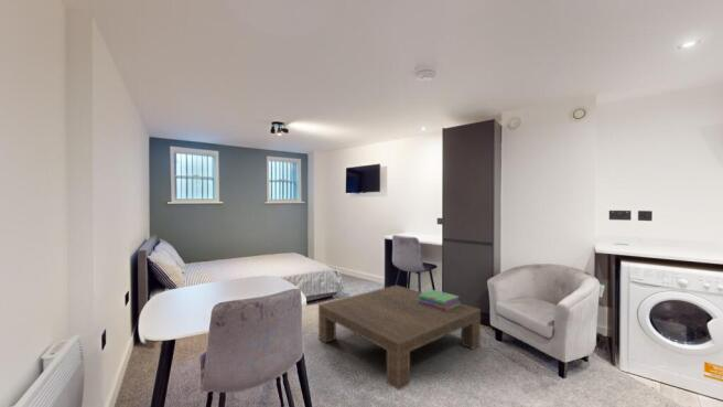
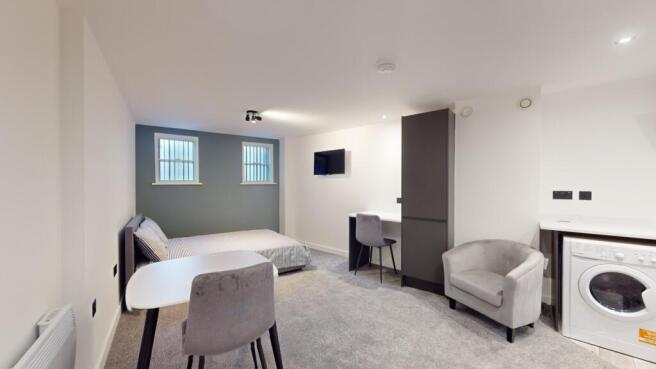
- coffee table [317,285,482,392]
- stack of books [418,289,462,311]
